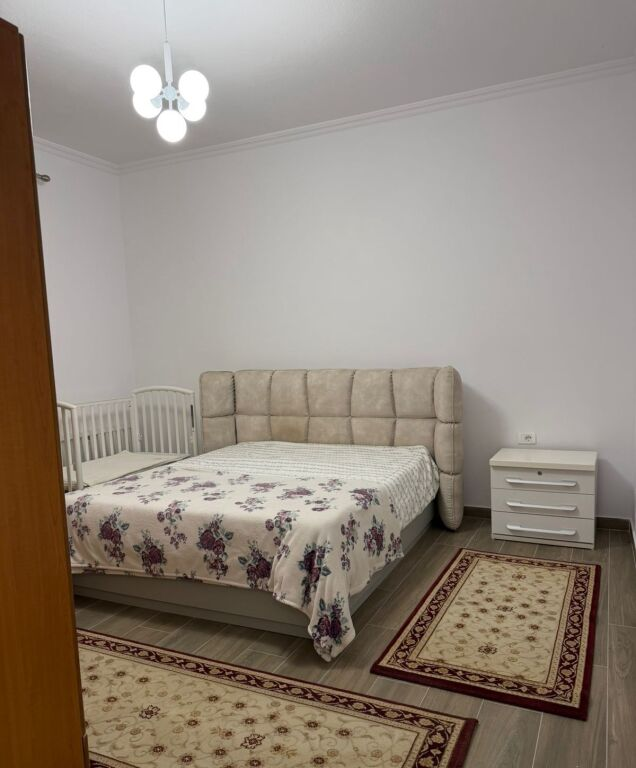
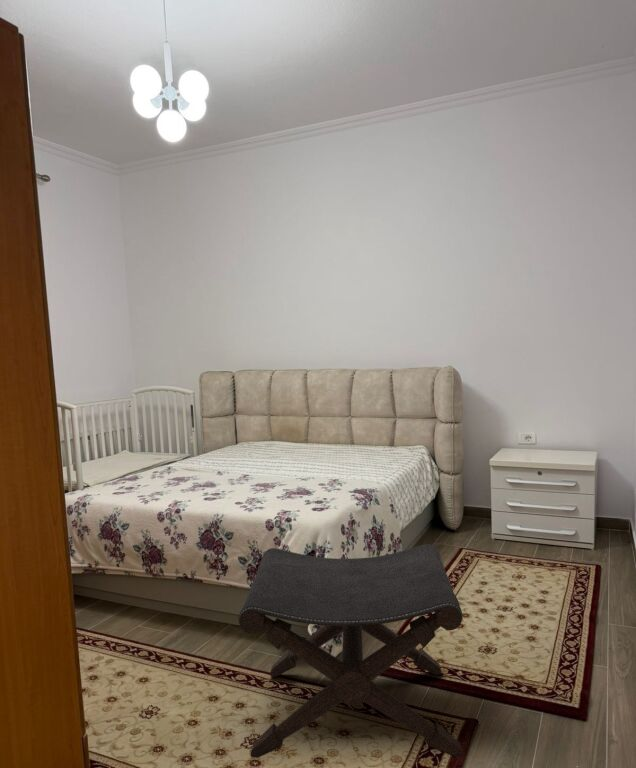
+ footstool [238,543,464,759]
